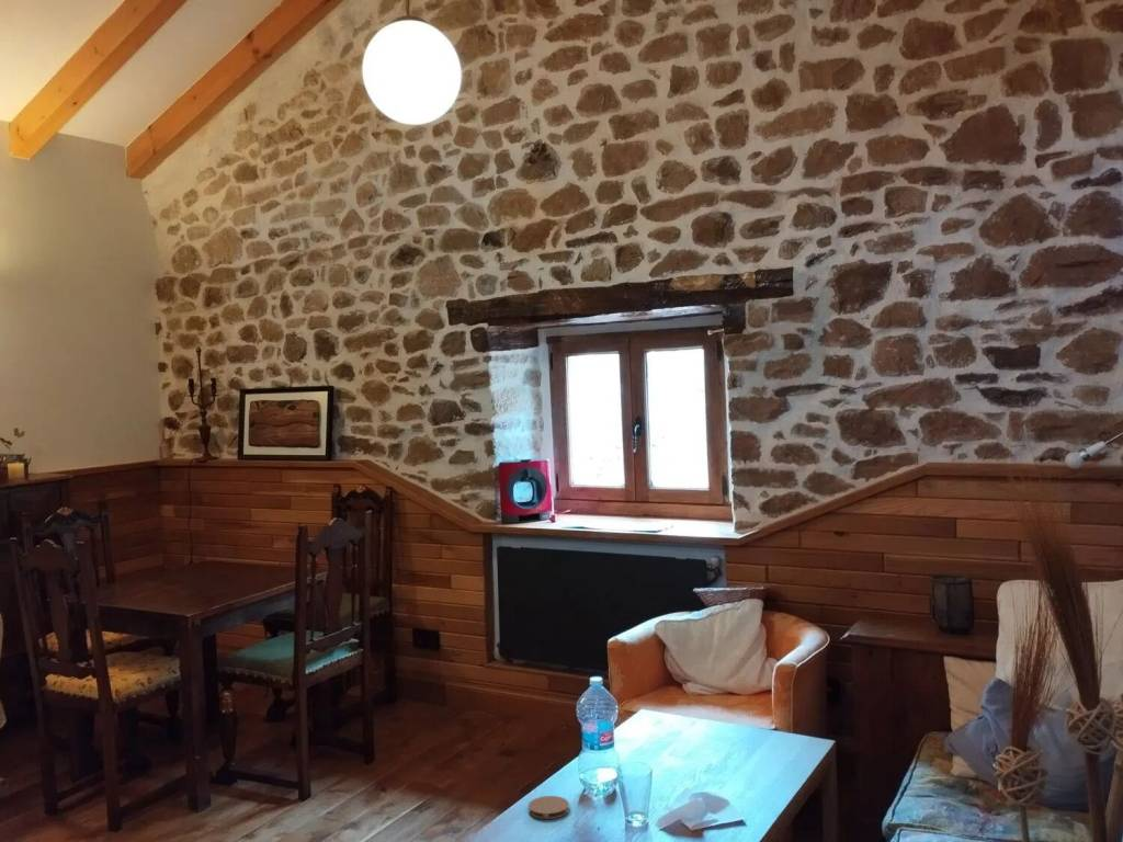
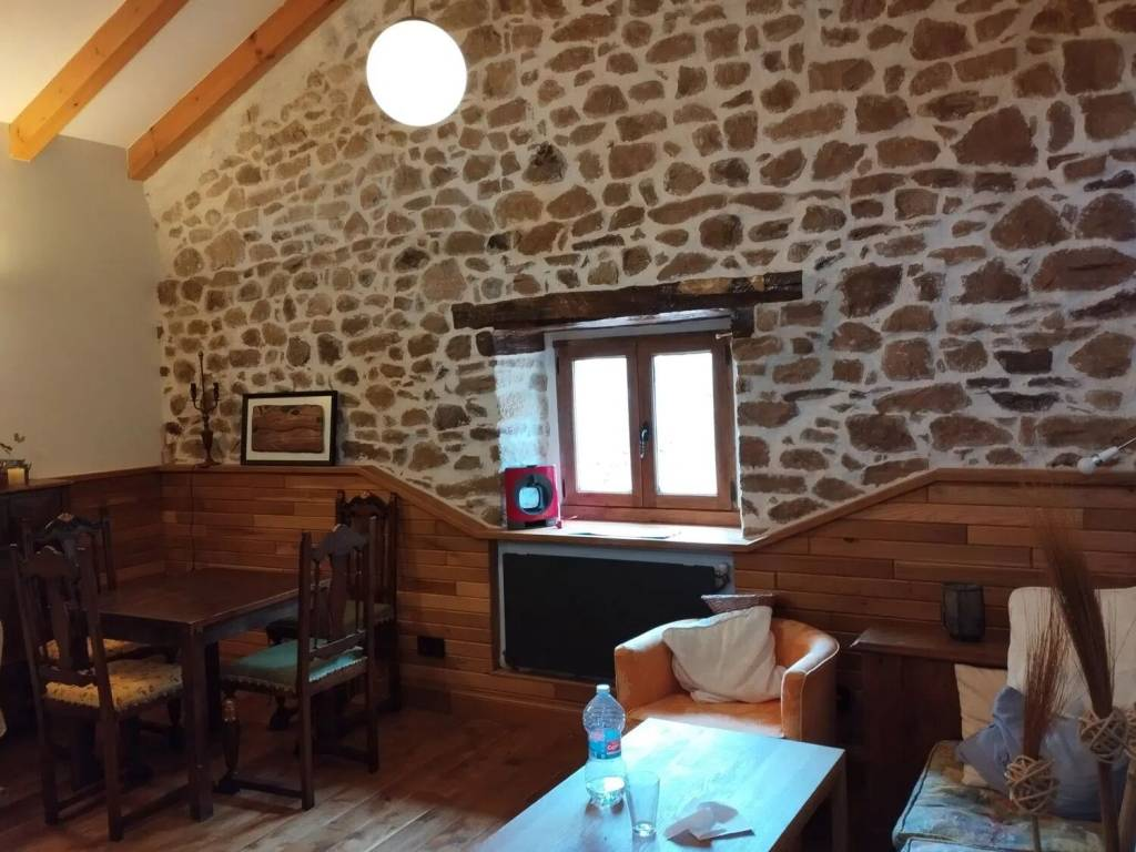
- coaster [528,795,570,820]
